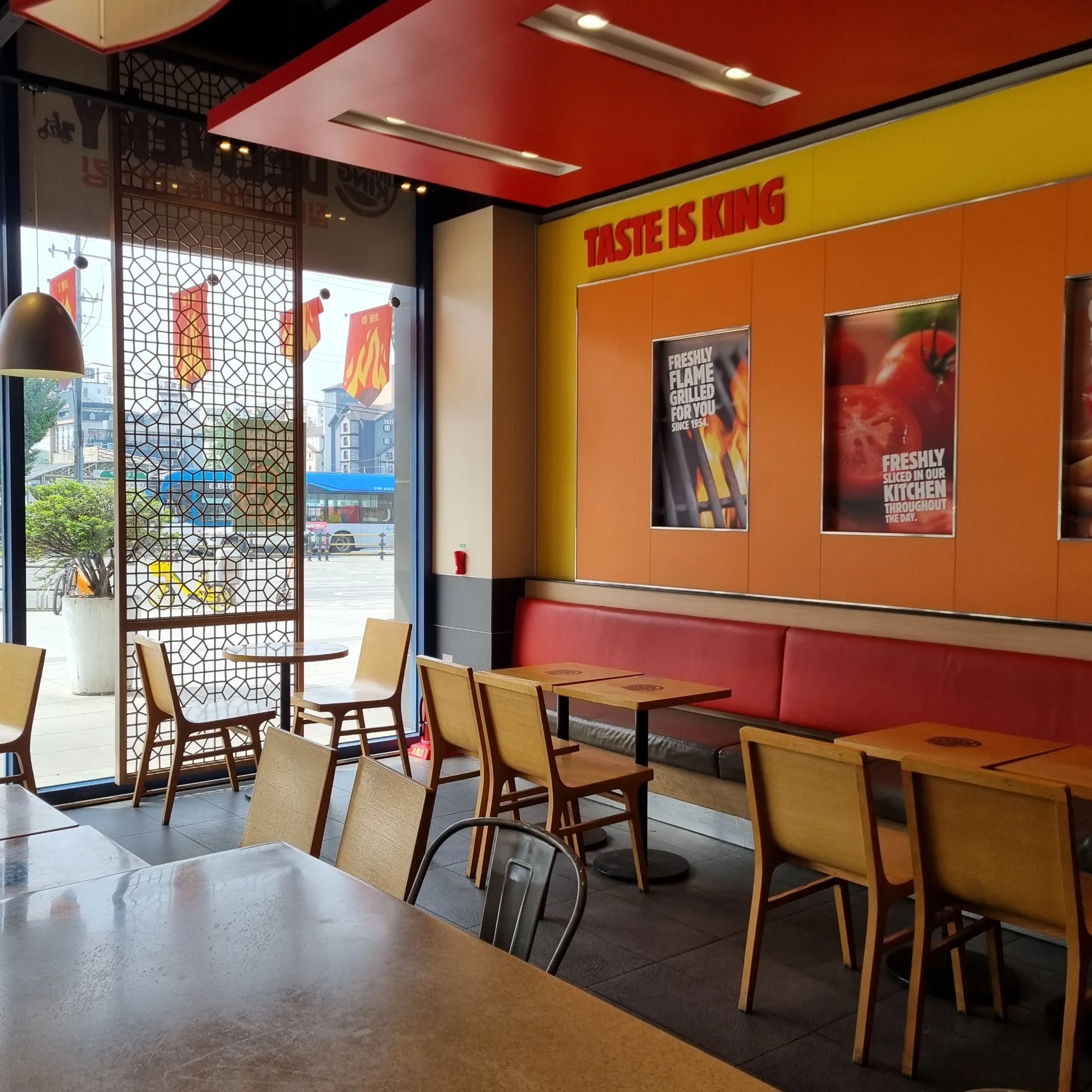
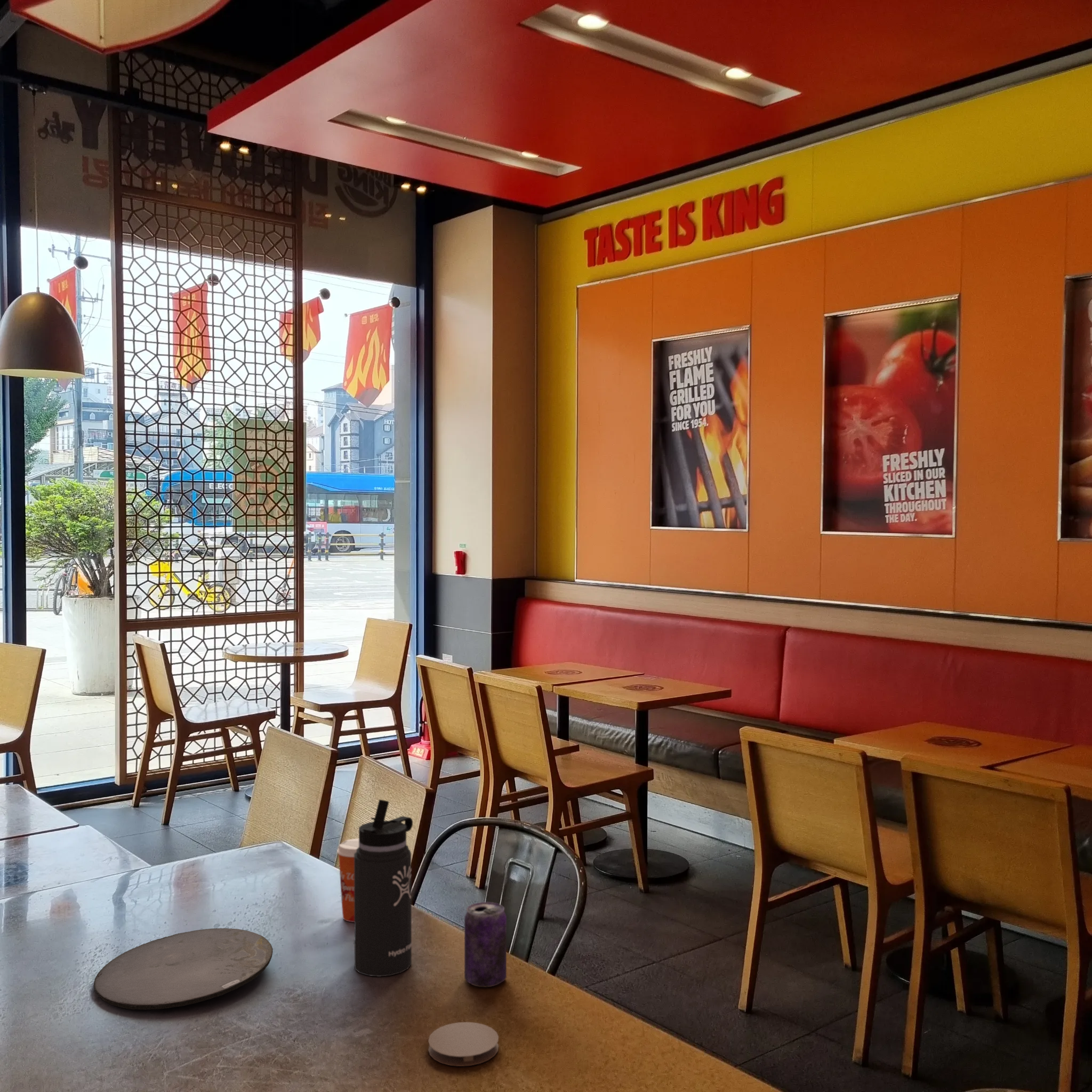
+ beverage can [464,902,507,987]
+ paper cup [336,838,359,923]
+ thermos bottle [353,799,413,977]
+ coaster [428,1022,499,1067]
+ plate [93,928,274,1010]
